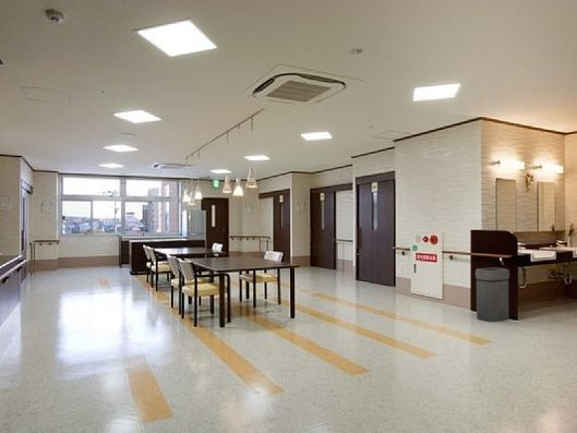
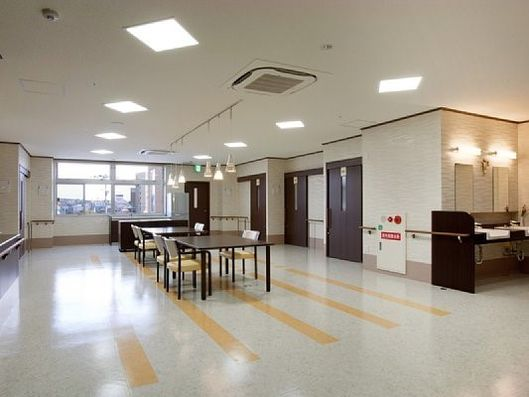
- trash bin [474,266,510,323]
